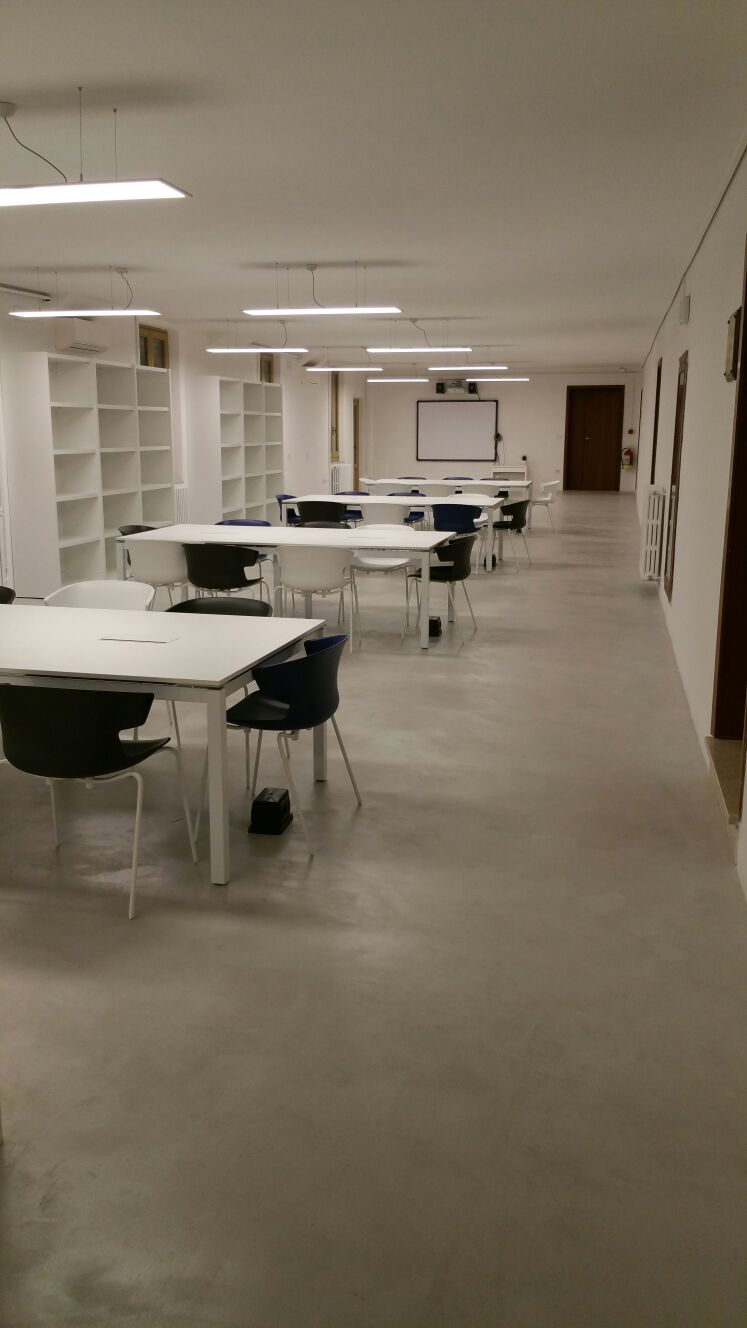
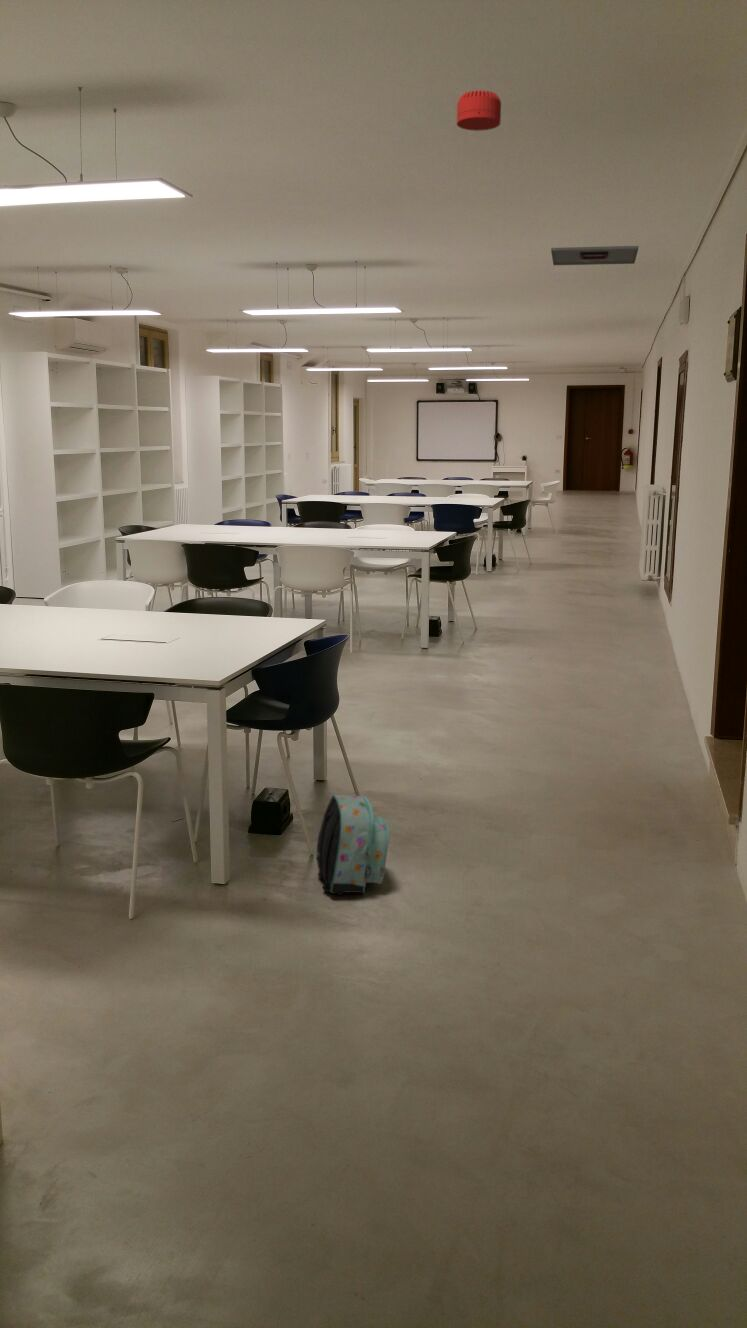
+ smoke detector [456,89,502,132]
+ backpack [316,794,390,896]
+ ceiling vent [550,245,640,266]
